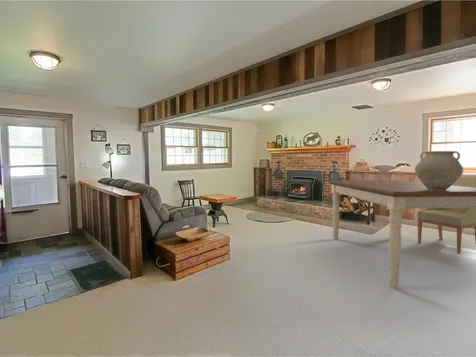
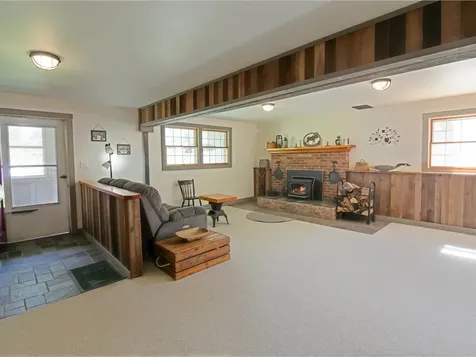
- dining table [327,179,476,288]
- chair [416,175,476,255]
- ceramic pot [414,150,464,191]
